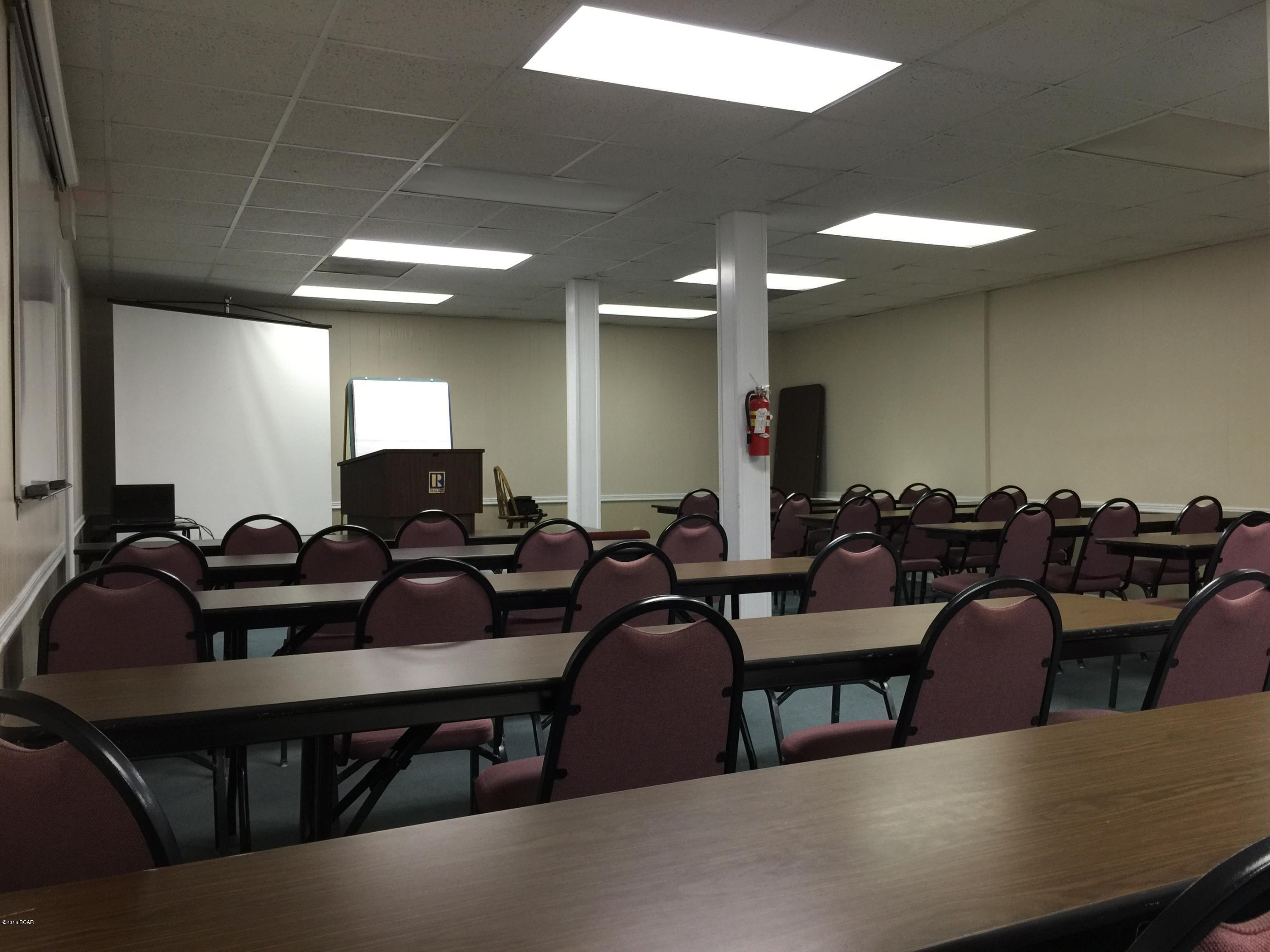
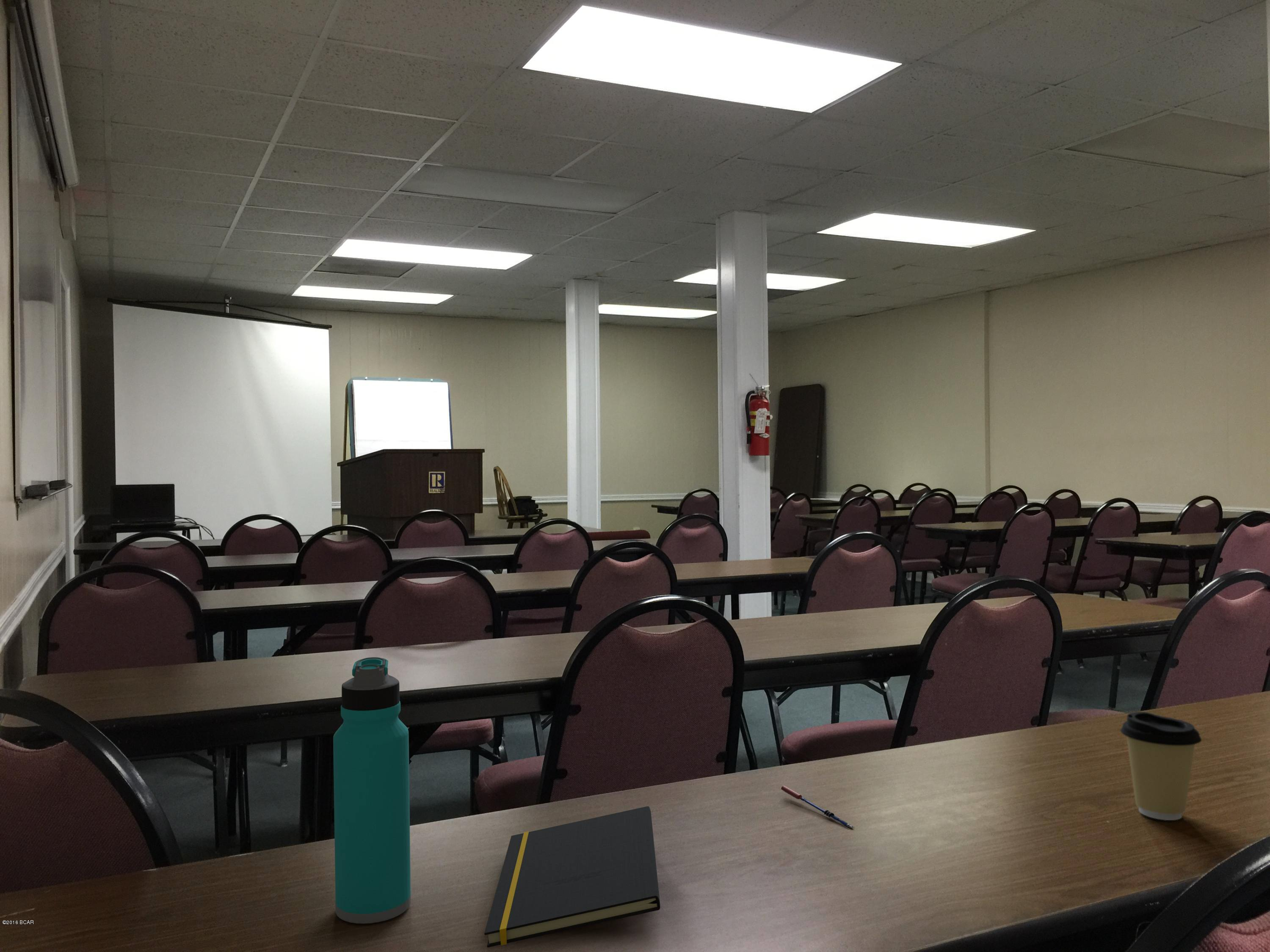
+ notepad [484,806,661,948]
+ water bottle [333,657,411,924]
+ pen [781,785,855,829]
+ coffee cup [1120,711,1202,821]
